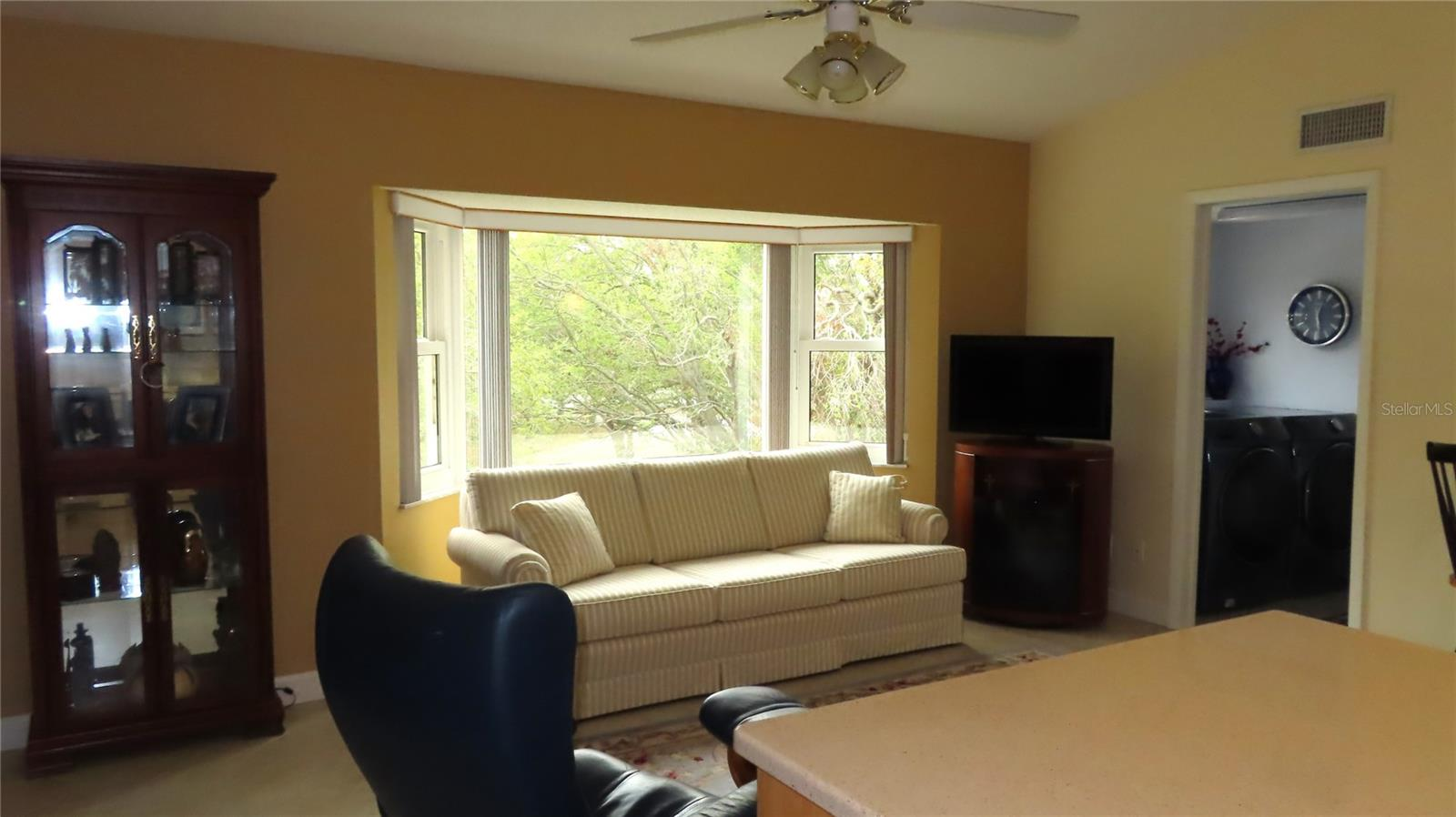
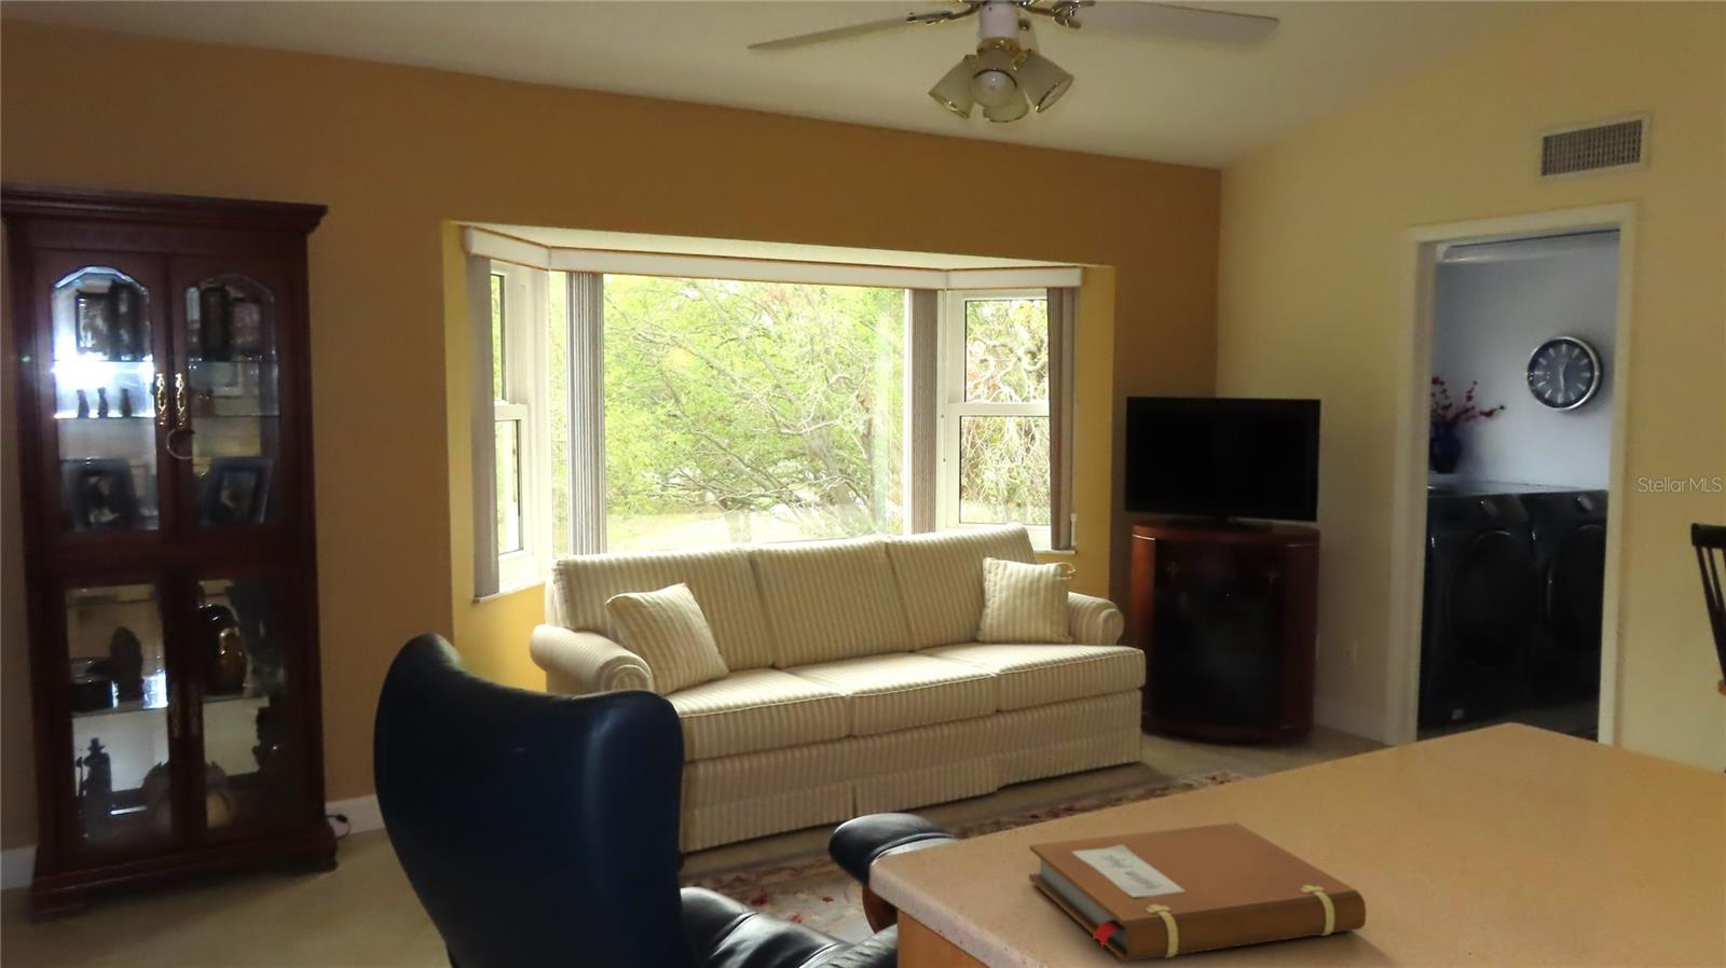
+ notebook [1028,821,1367,962]
